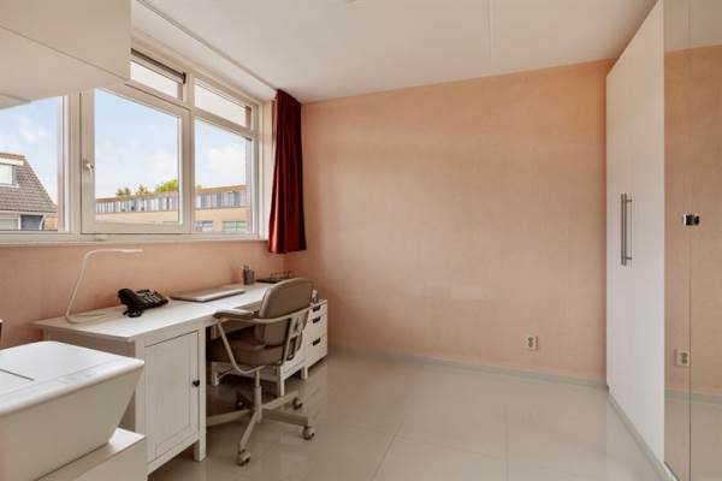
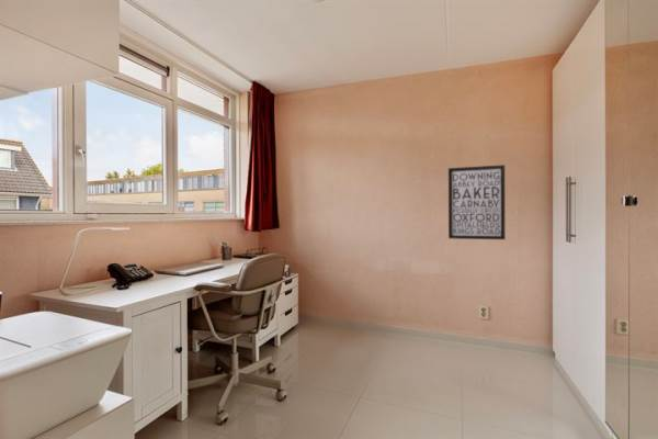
+ wall art [447,164,507,240]
